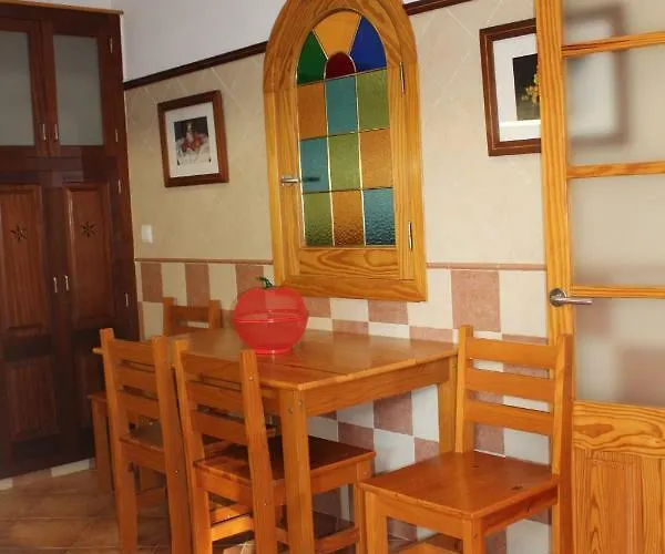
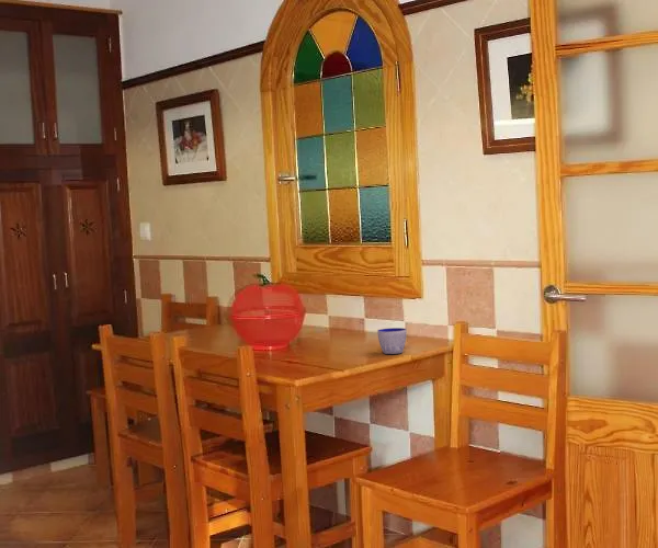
+ cup [376,327,408,355]
